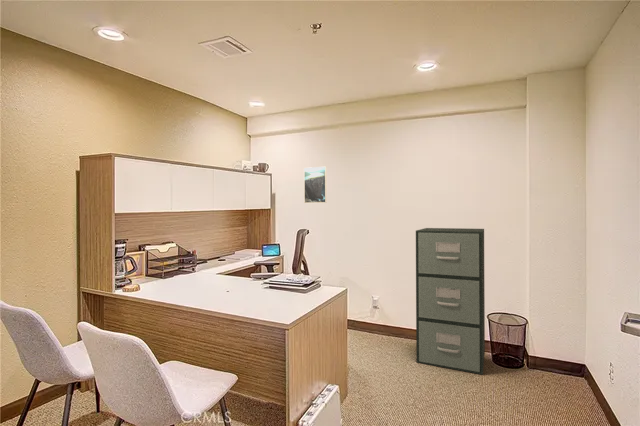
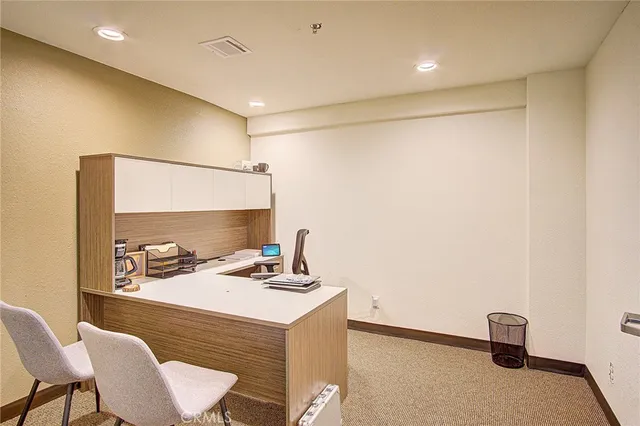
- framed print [303,166,328,204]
- filing cabinet [415,227,486,375]
